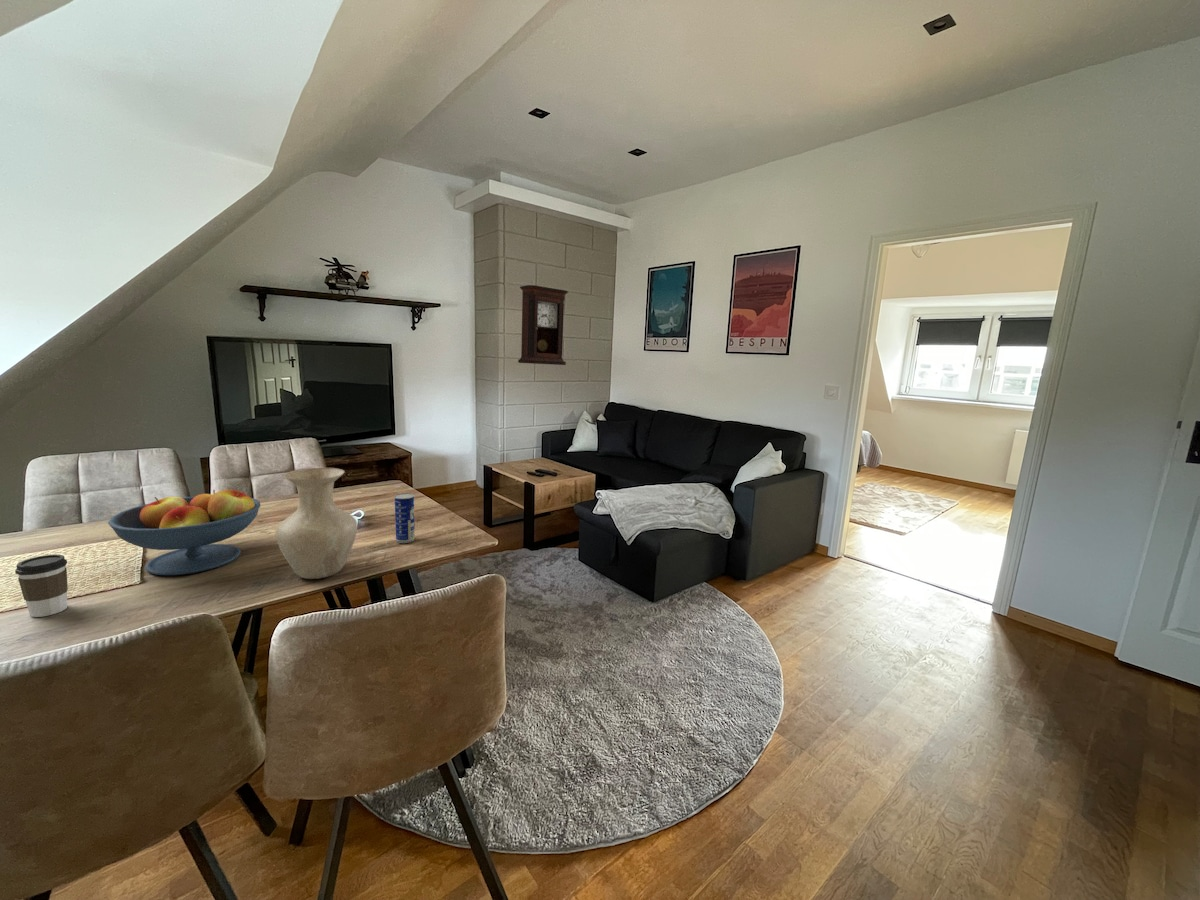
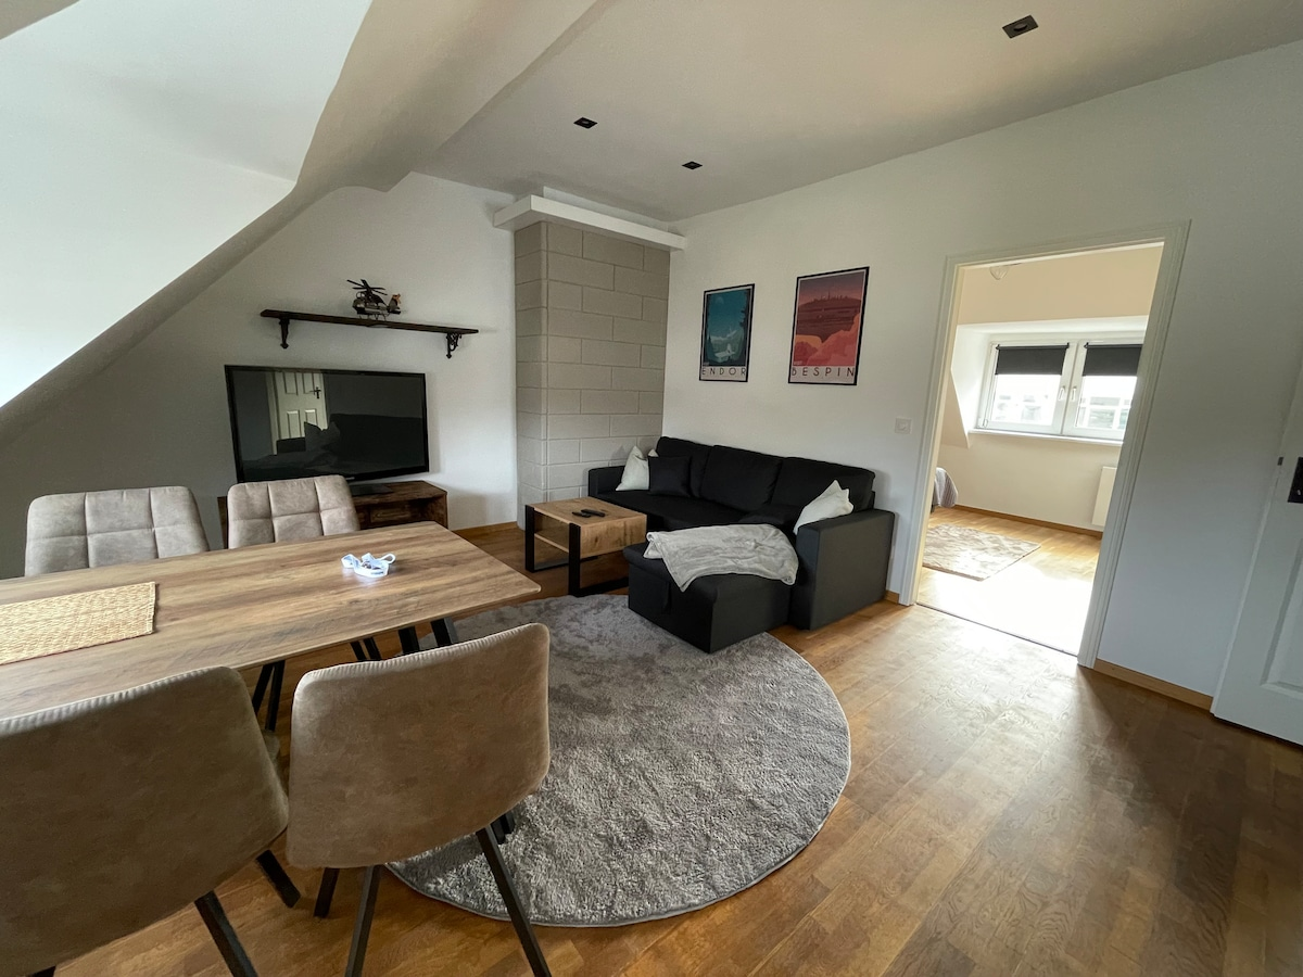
- coffee cup [14,554,69,618]
- vase [275,467,359,580]
- beverage can [394,493,416,544]
- fruit bowl [107,489,262,576]
- pendulum clock [517,284,569,366]
